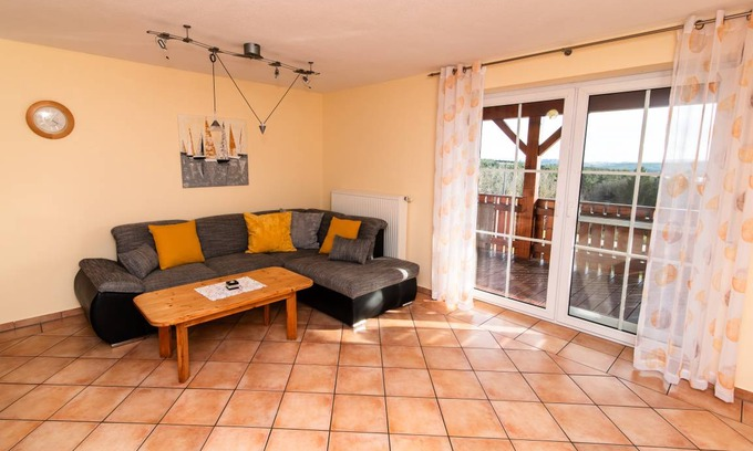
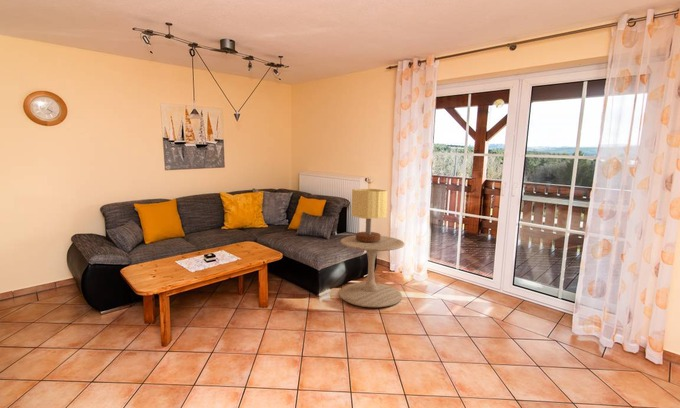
+ side table [338,234,405,308]
+ table lamp [351,188,388,242]
